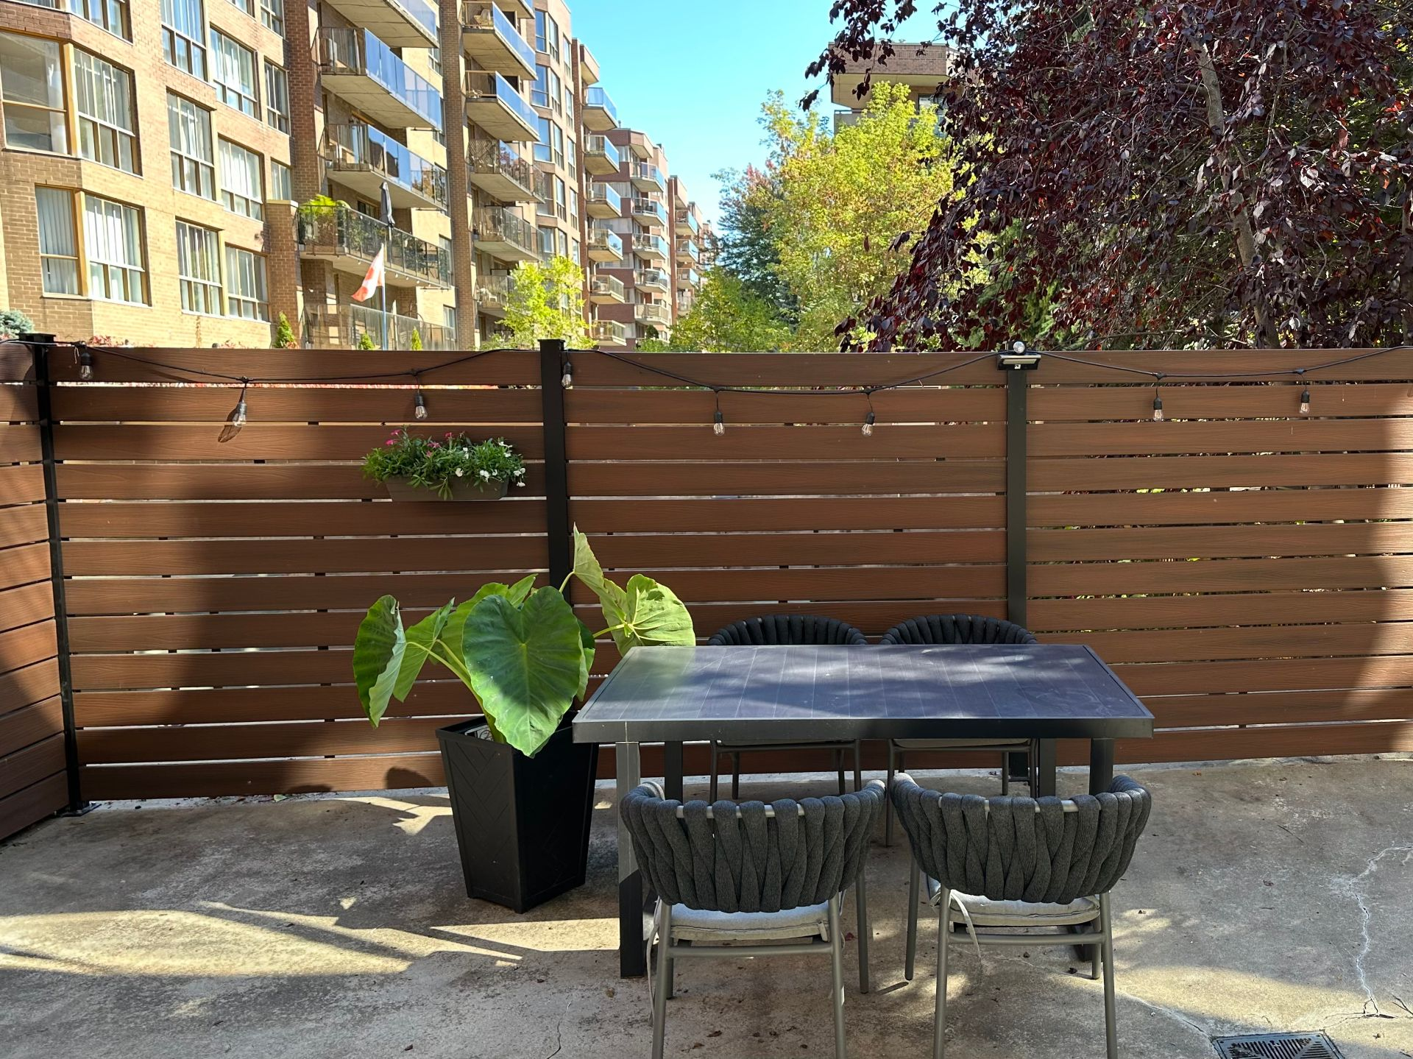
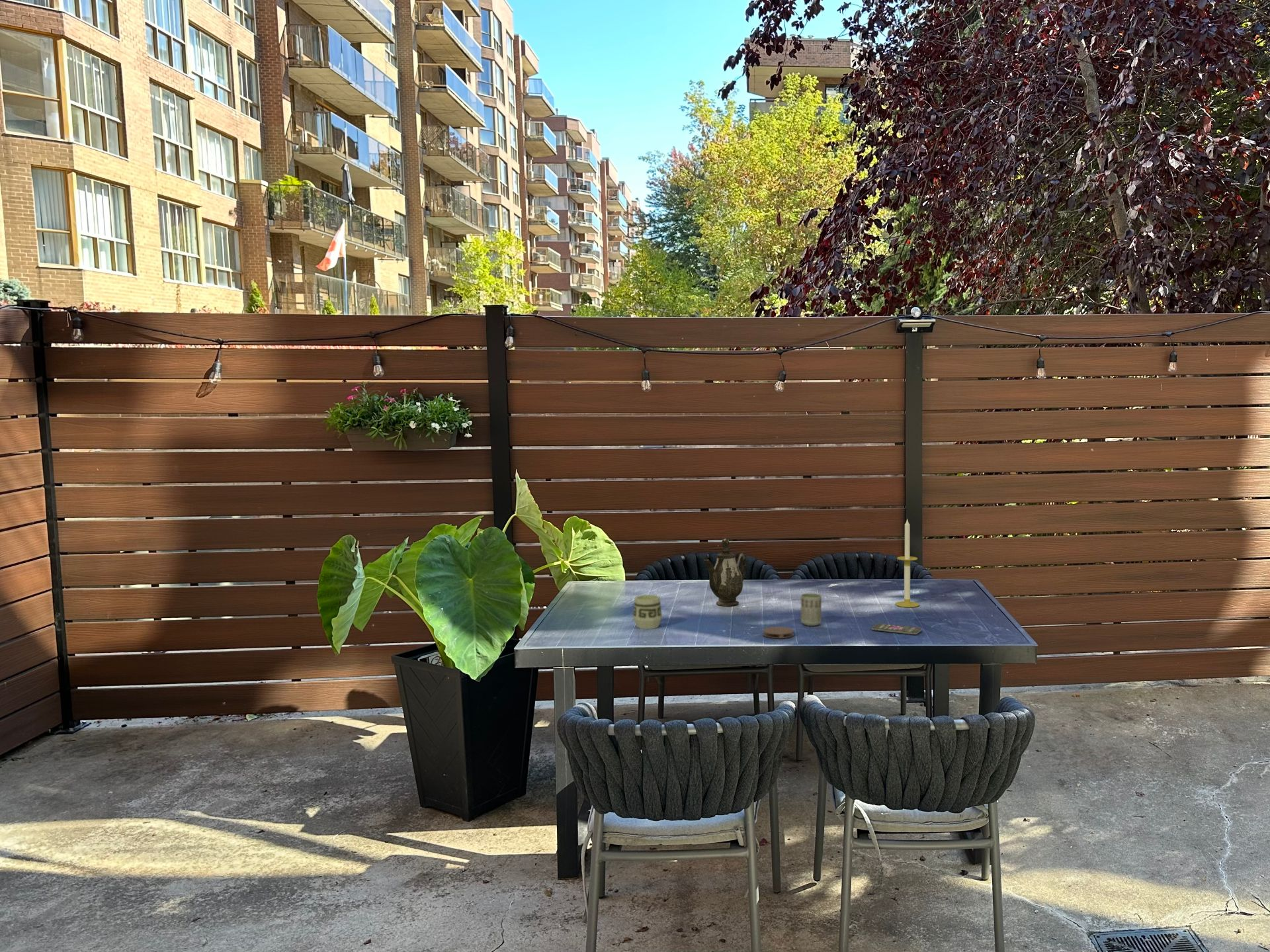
+ smartphone [871,623,923,635]
+ candle [895,518,920,608]
+ teapot [703,538,747,607]
+ coaster [762,626,794,639]
+ cup [632,594,663,630]
+ cup [800,593,822,627]
